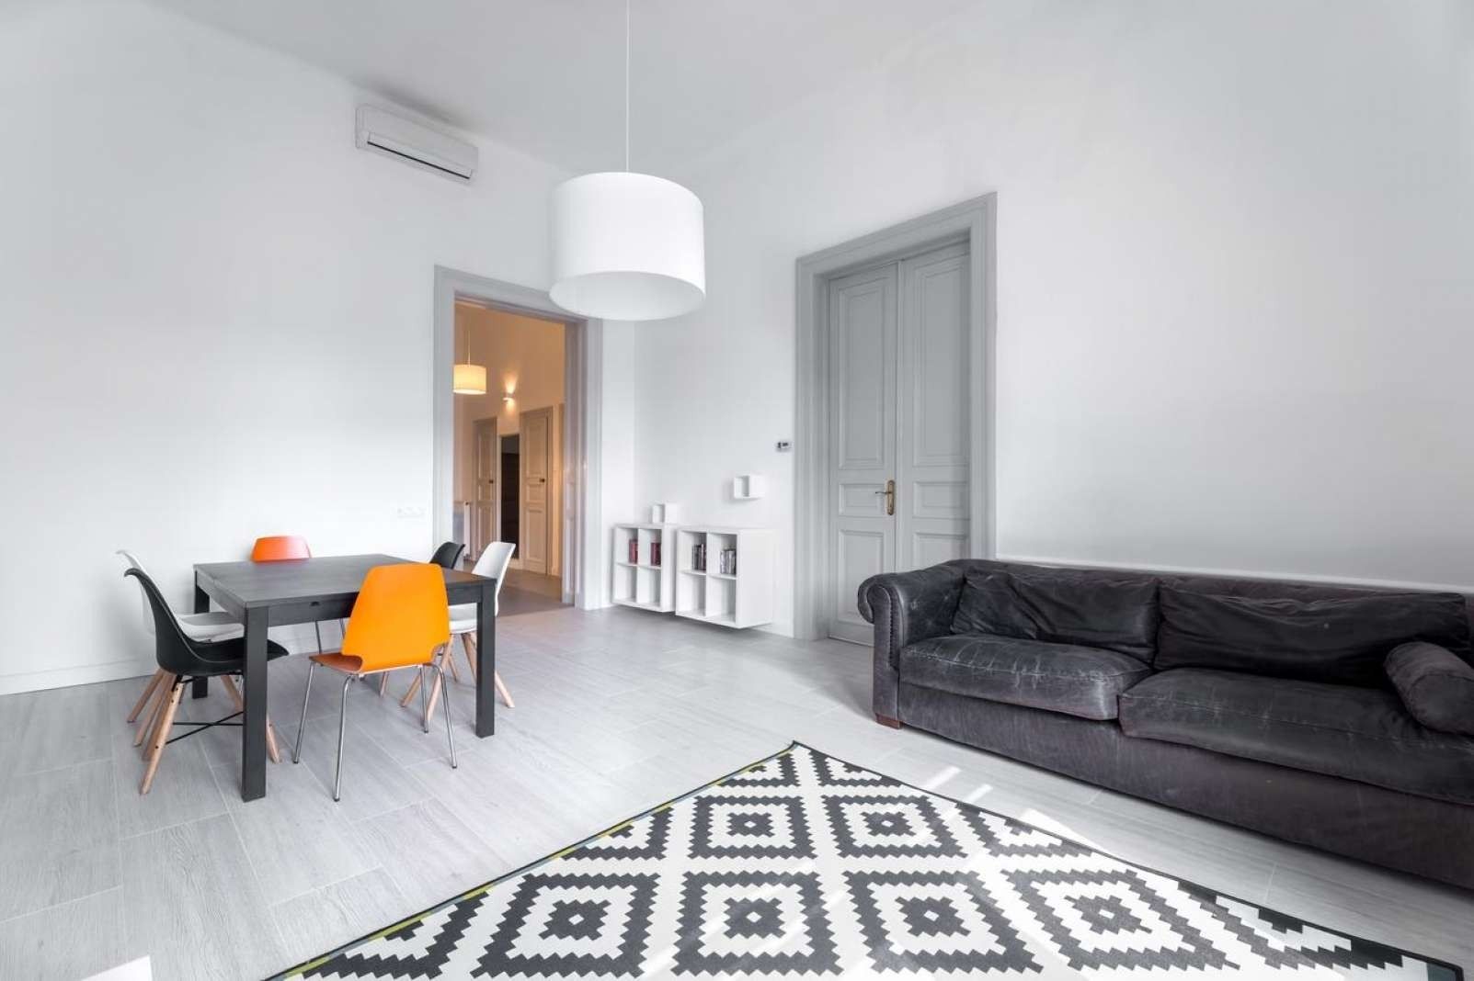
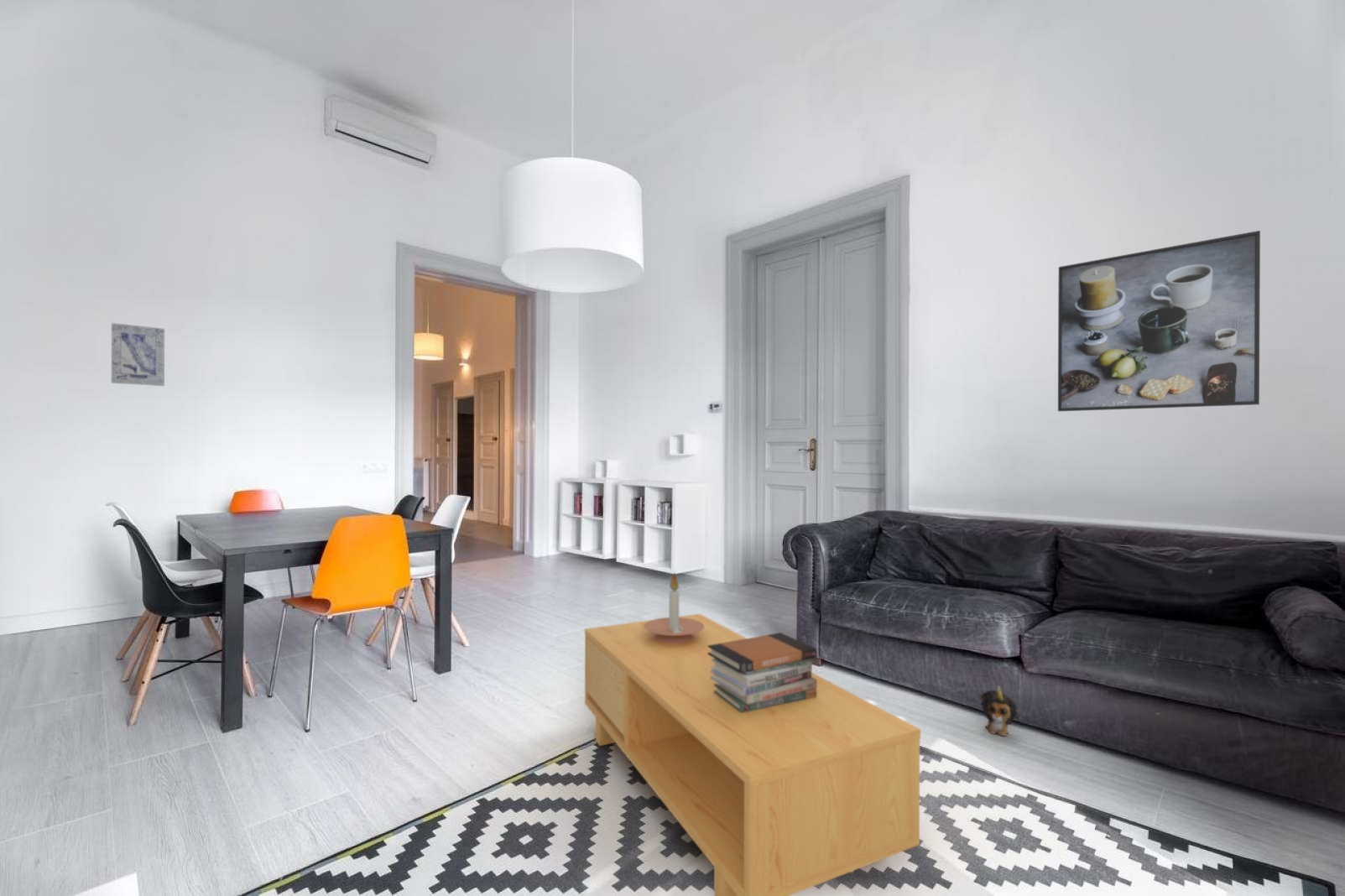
+ coffee table [584,613,921,896]
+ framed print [1057,230,1261,412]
+ book stack [707,632,818,713]
+ wall art [111,322,165,387]
+ plush toy [979,685,1024,737]
+ candle holder [644,572,704,643]
